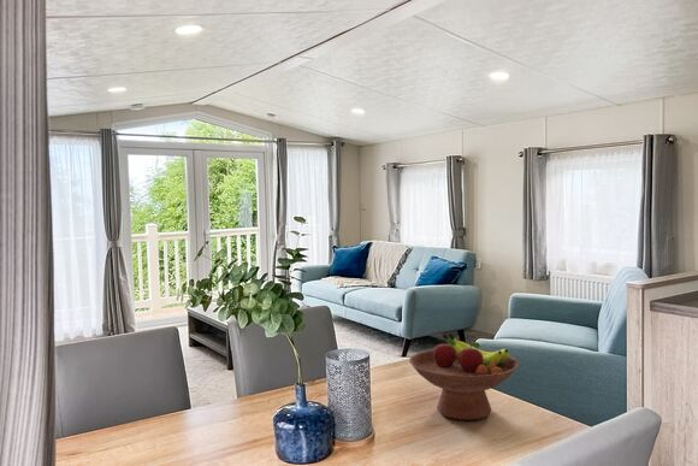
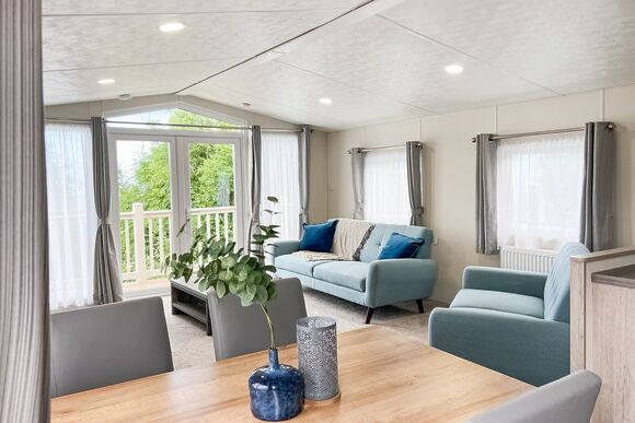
- fruit bowl [408,332,520,421]
